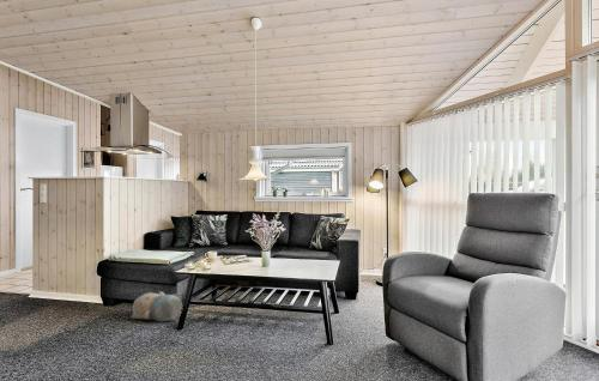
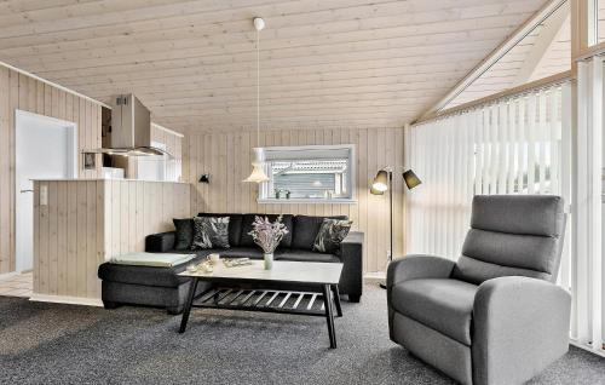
- plush toy [129,290,183,322]
